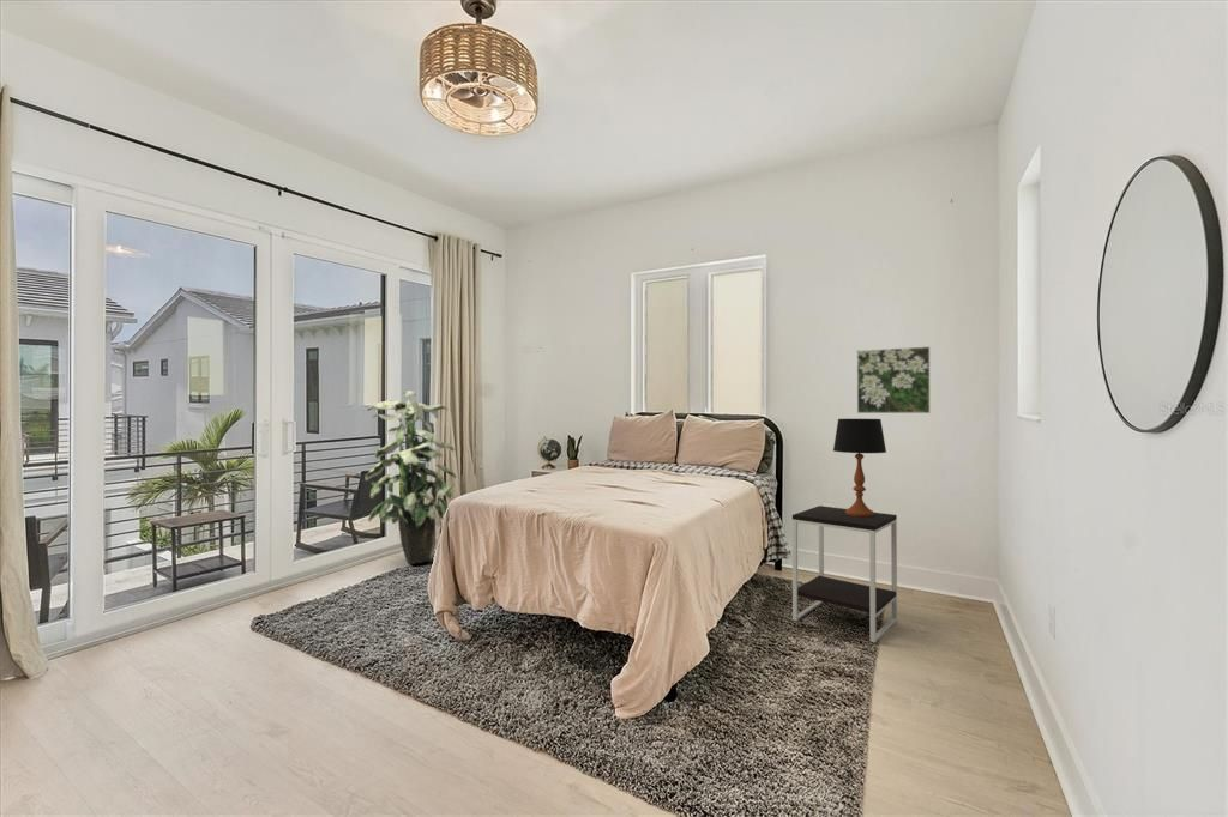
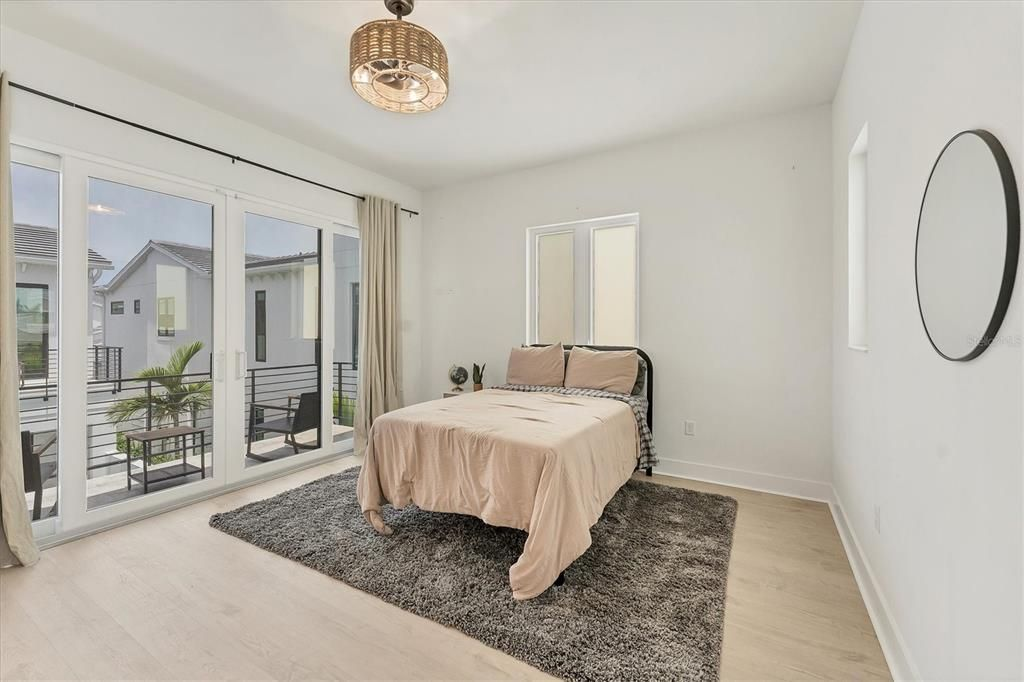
- table lamp [832,418,887,516]
- indoor plant [363,391,458,565]
- side table [791,504,898,643]
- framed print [856,345,932,414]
